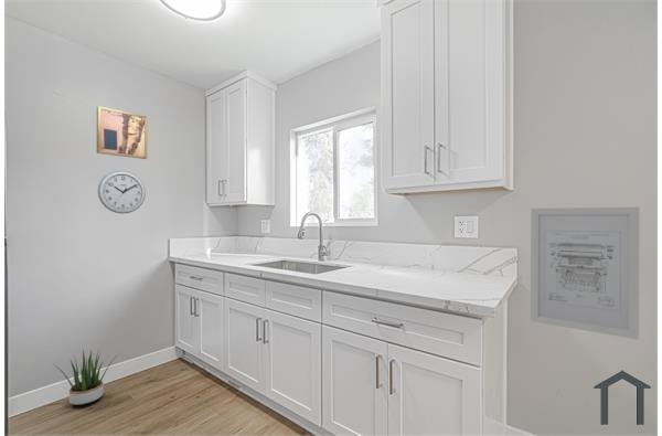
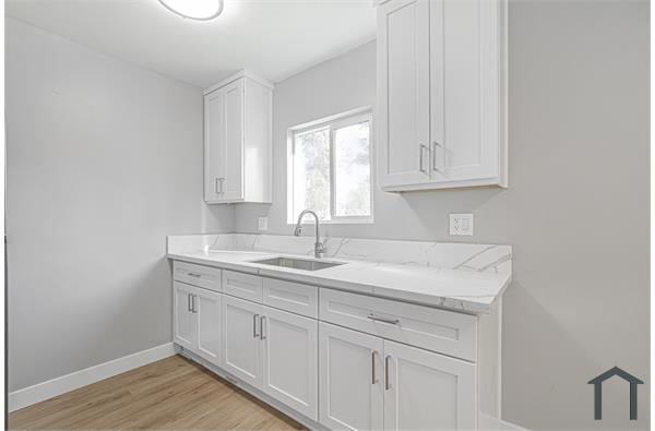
- wall art [530,206,640,341]
- wall art [96,105,148,160]
- wall clock [97,170,147,215]
- potted plant [54,349,118,406]
